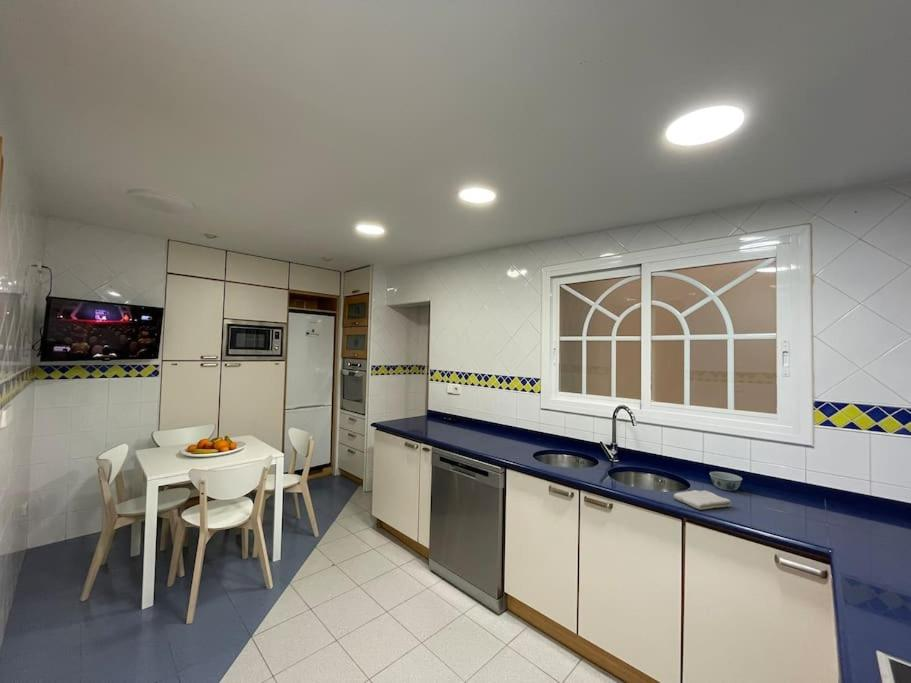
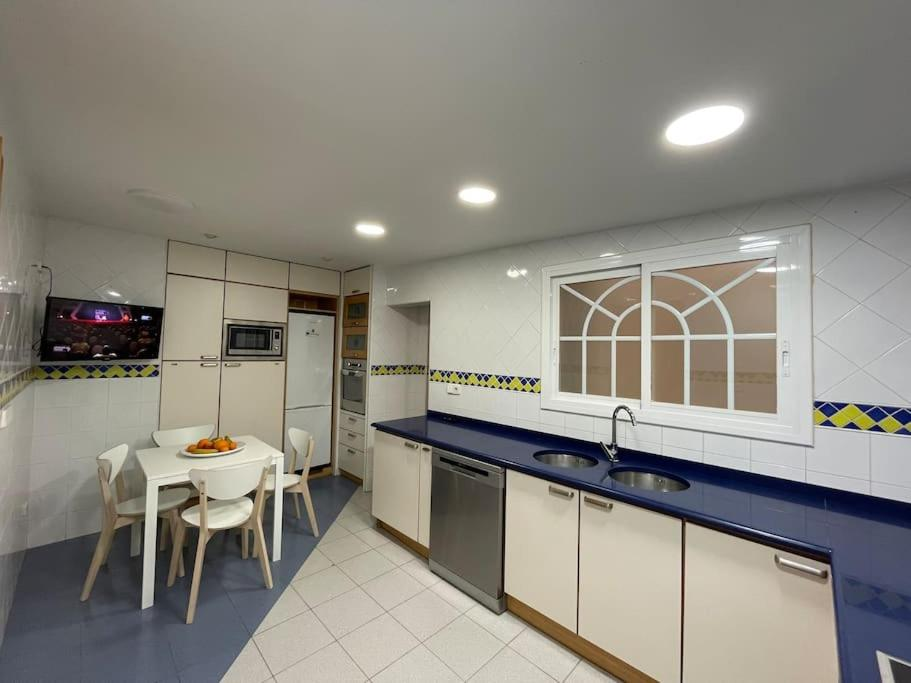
- washcloth [673,489,732,511]
- bowl [709,471,743,492]
